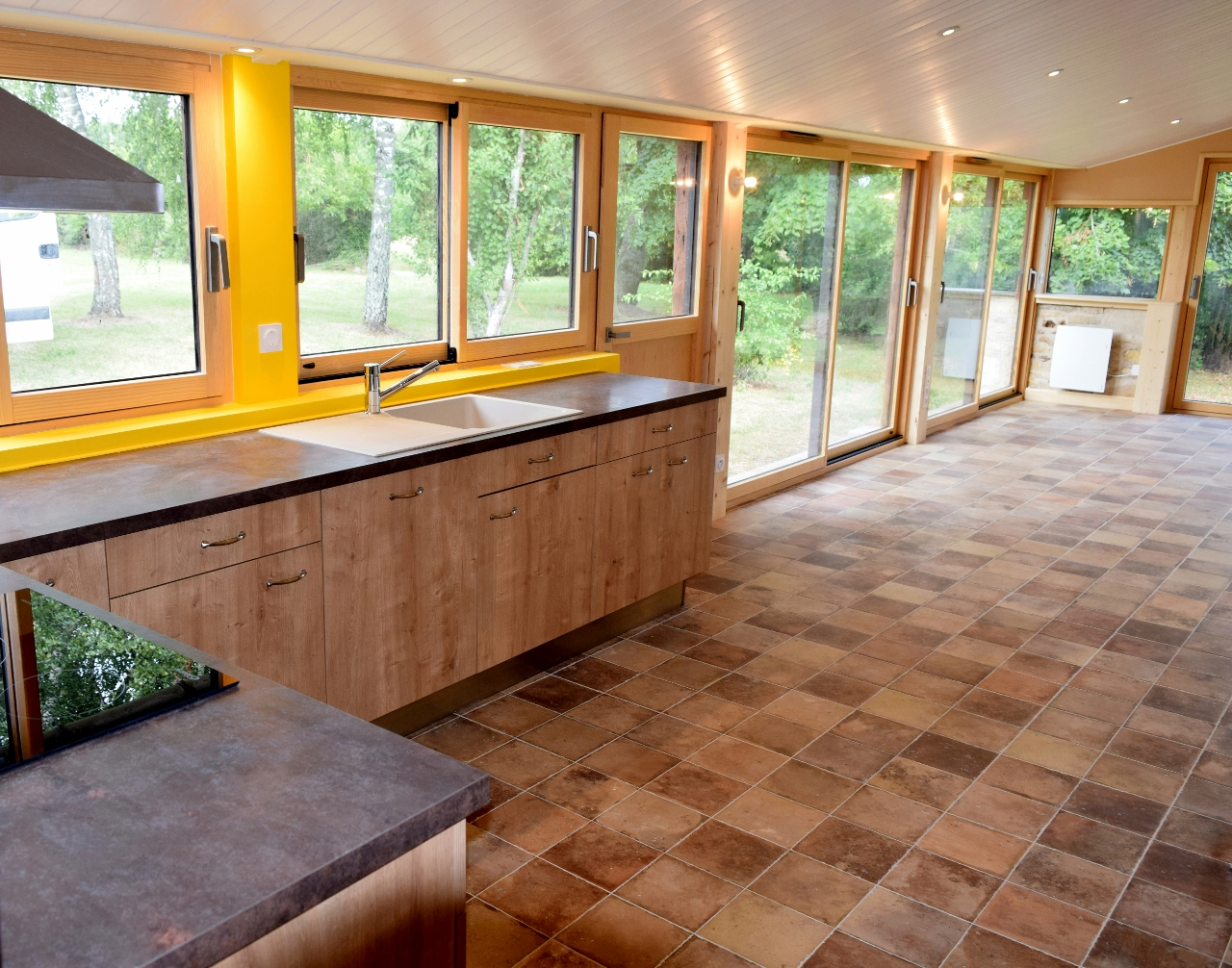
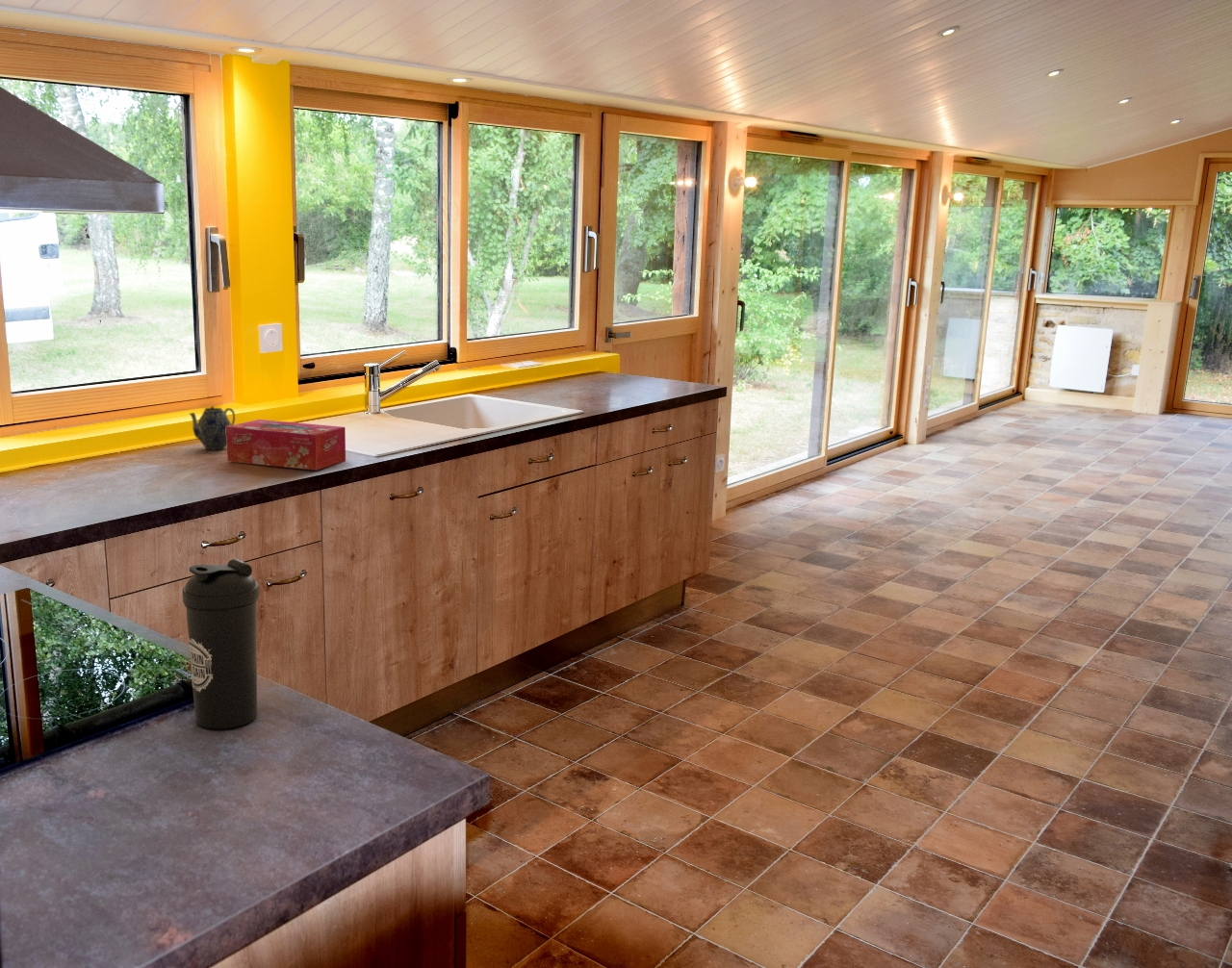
+ tissue box [226,419,347,471]
+ teapot [189,406,236,450]
+ water bottle [181,558,260,729]
